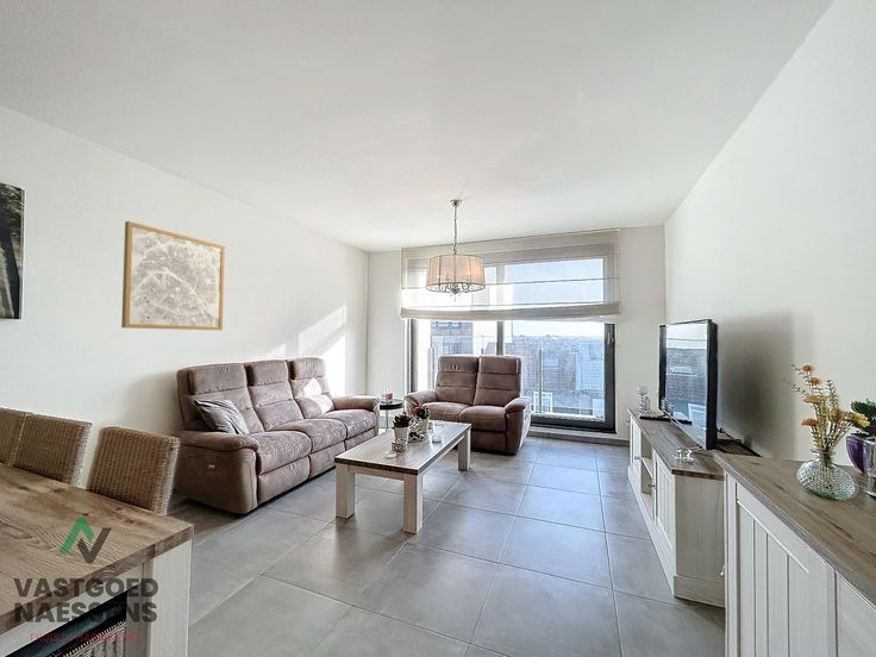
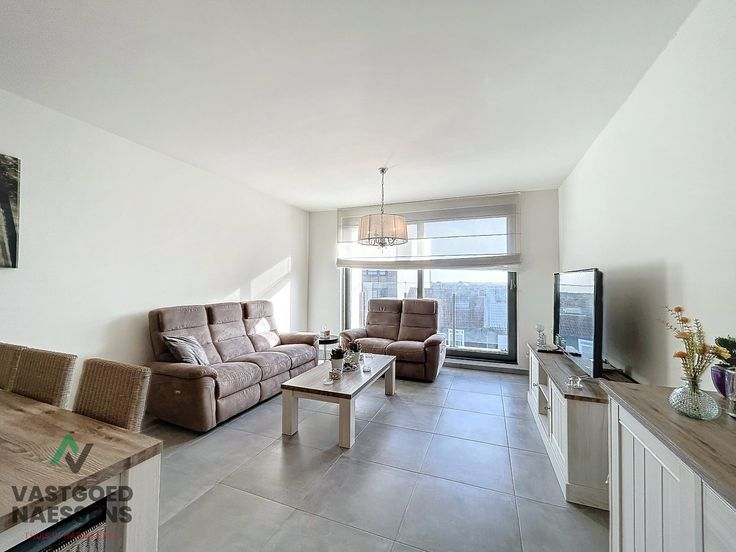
- wall art [120,220,226,331]
